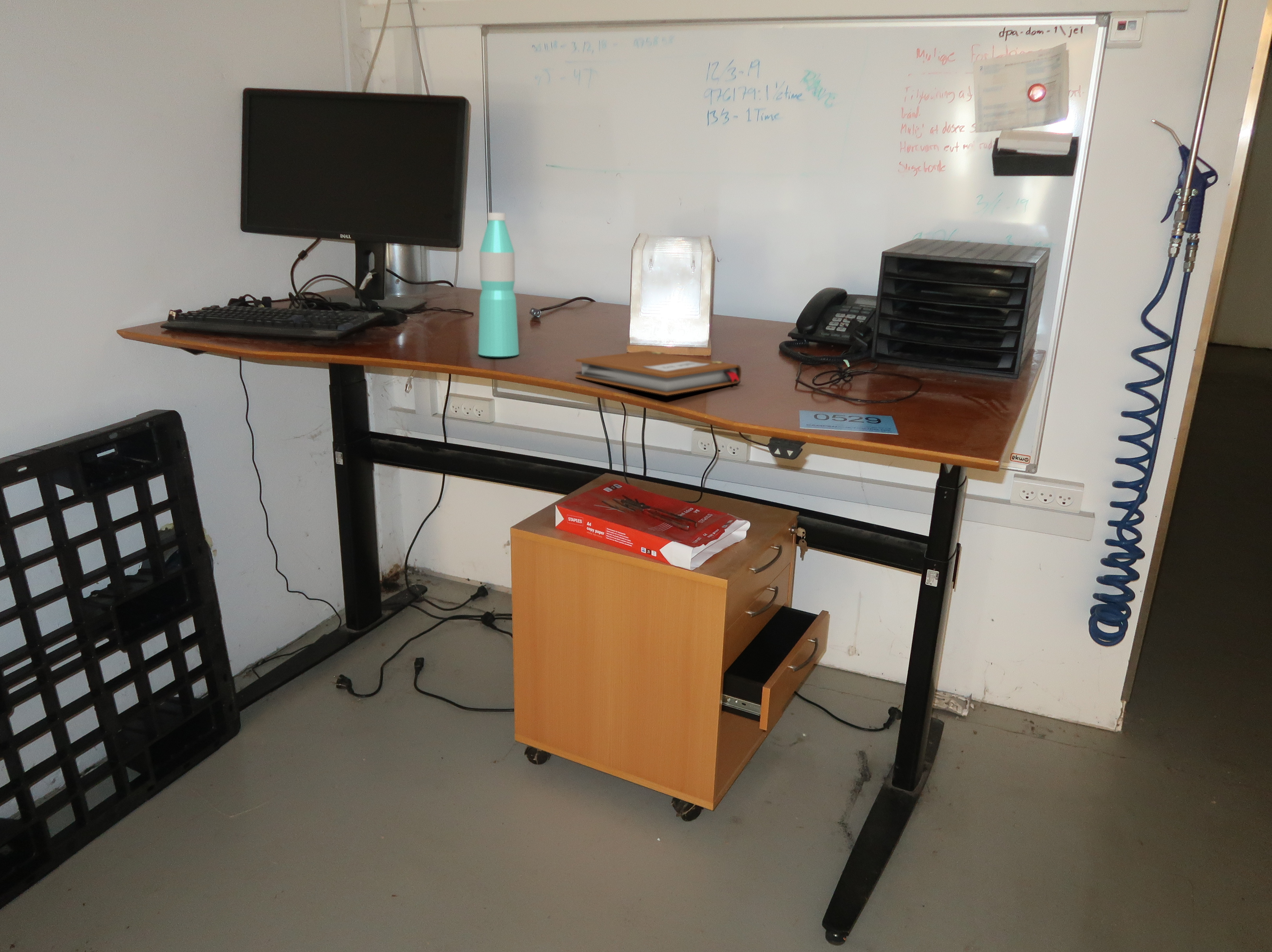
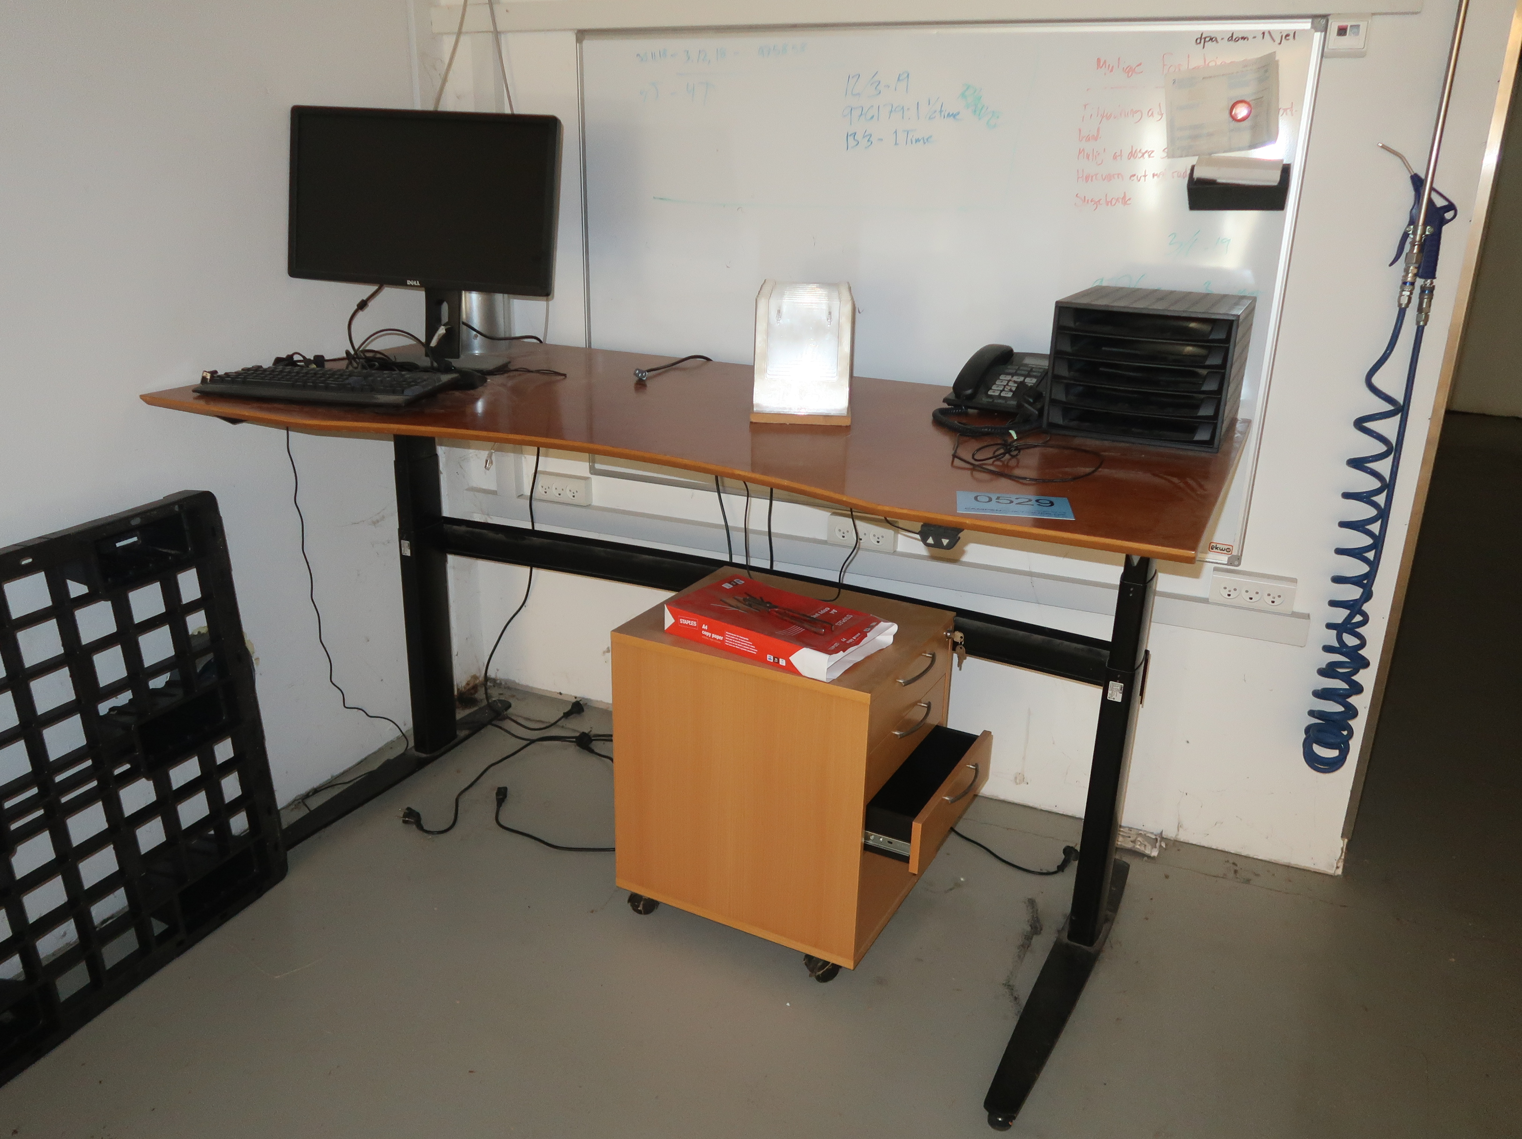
- water bottle [478,212,519,357]
- notebook [575,350,742,396]
